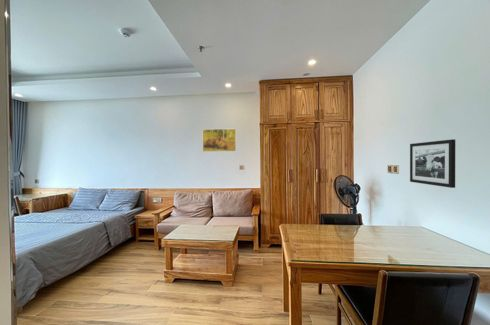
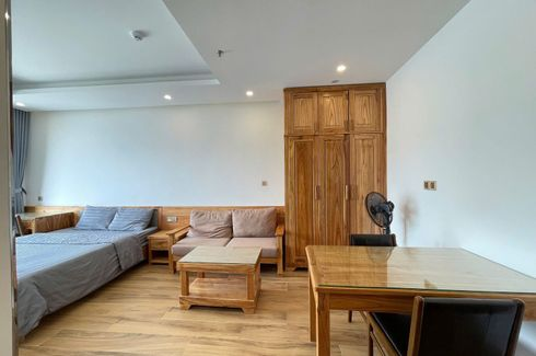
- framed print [202,128,237,153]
- picture frame [409,138,456,189]
